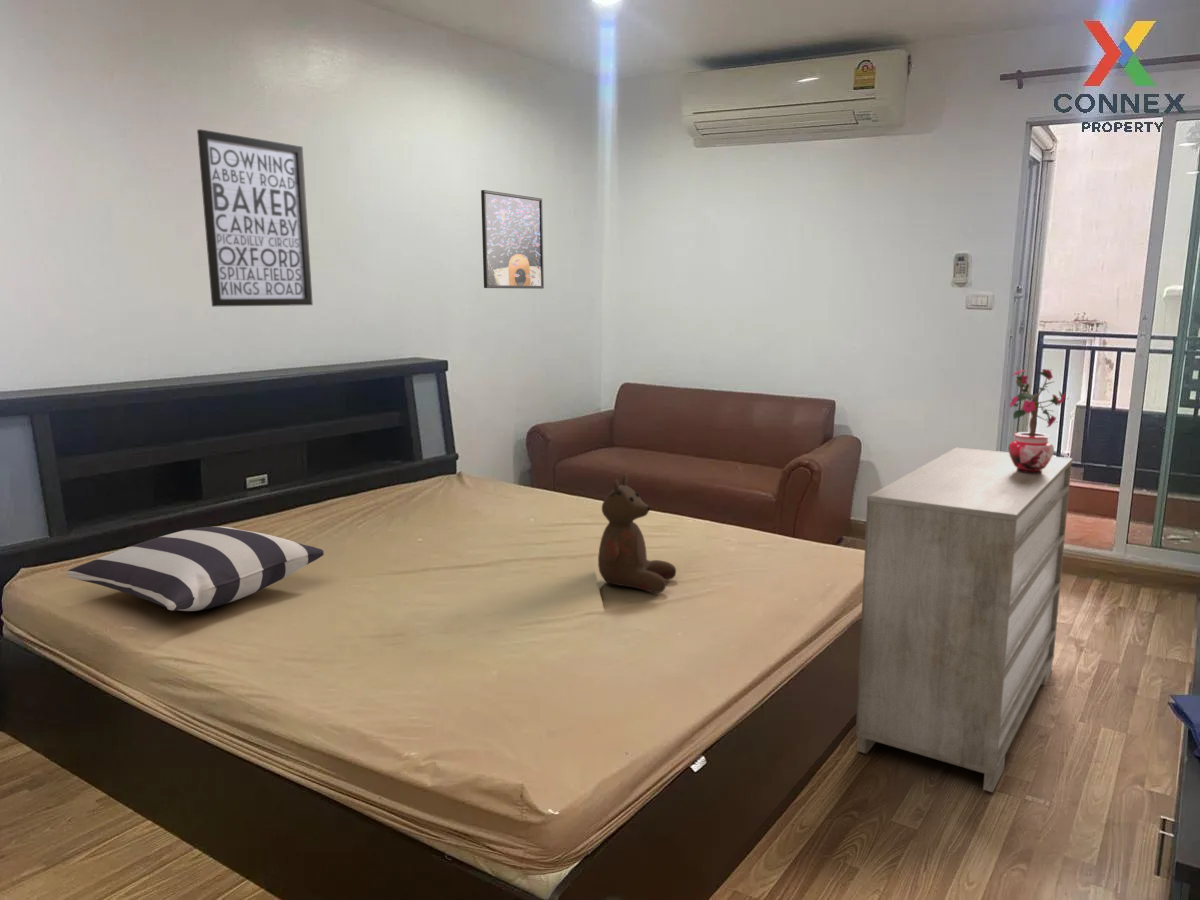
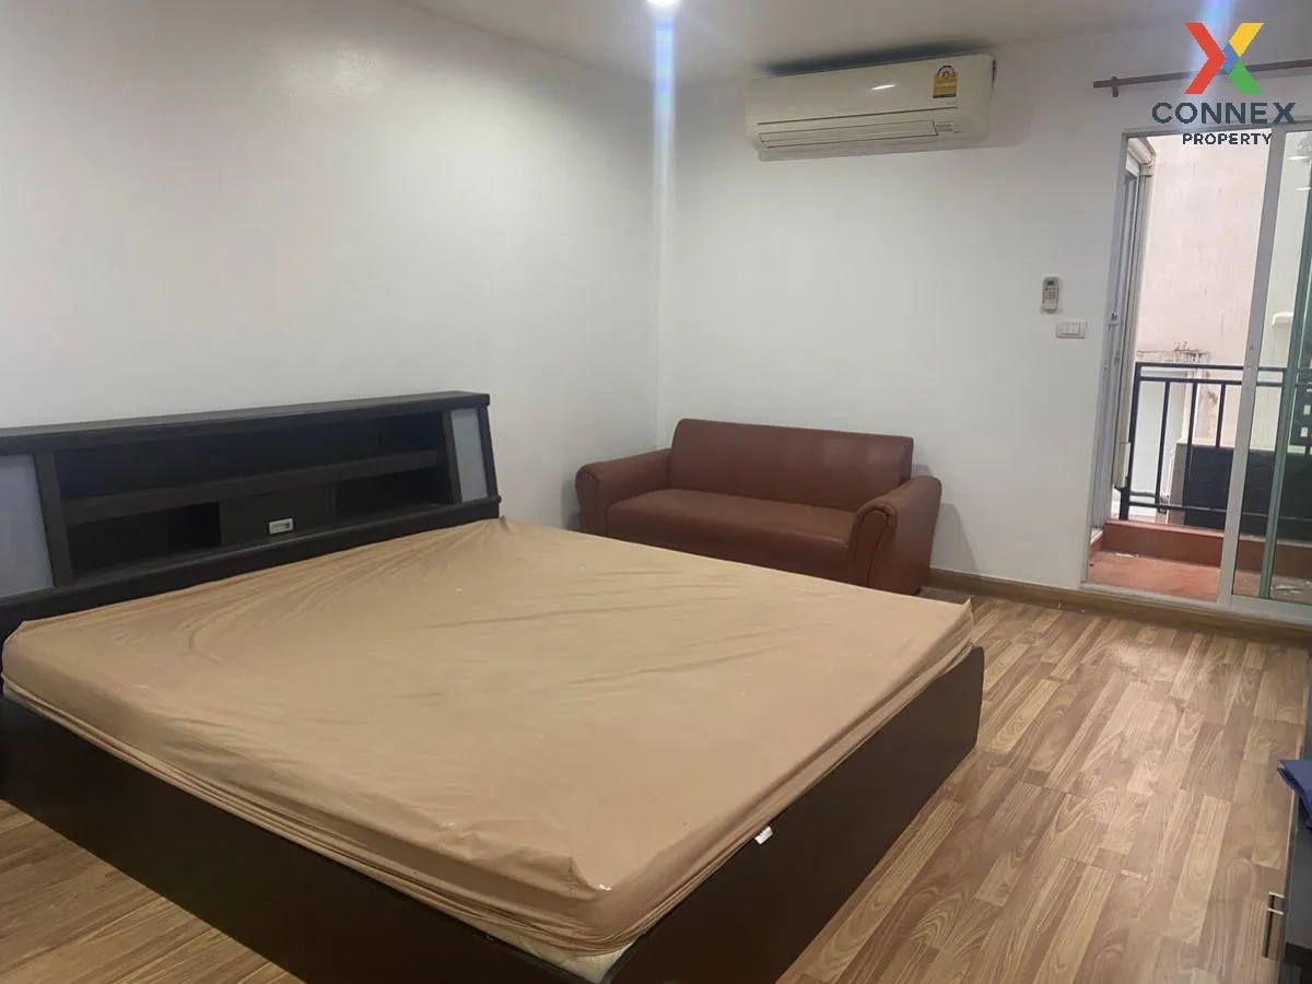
- dresser [855,447,1073,793]
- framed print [480,189,545,290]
- potted plant [1007,366,1070,474]
- pillow [66,525,325,612]
- teddy bear [597,473,677,594]
- wall art [196,128,314,308]
